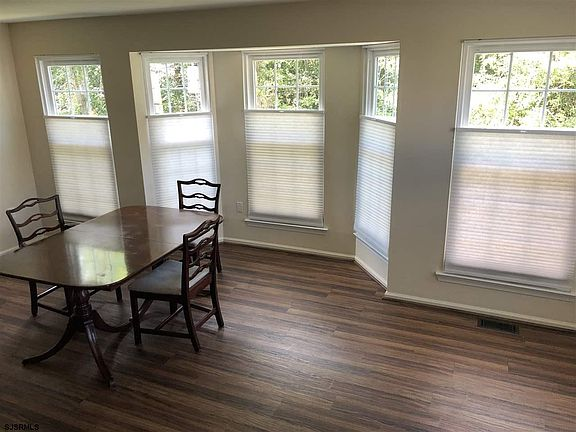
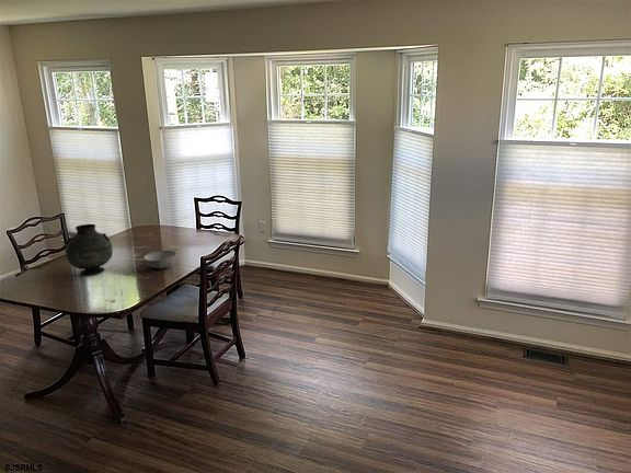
+ bowl [142,250,177,269]
+ vase [64,223,114,276]
